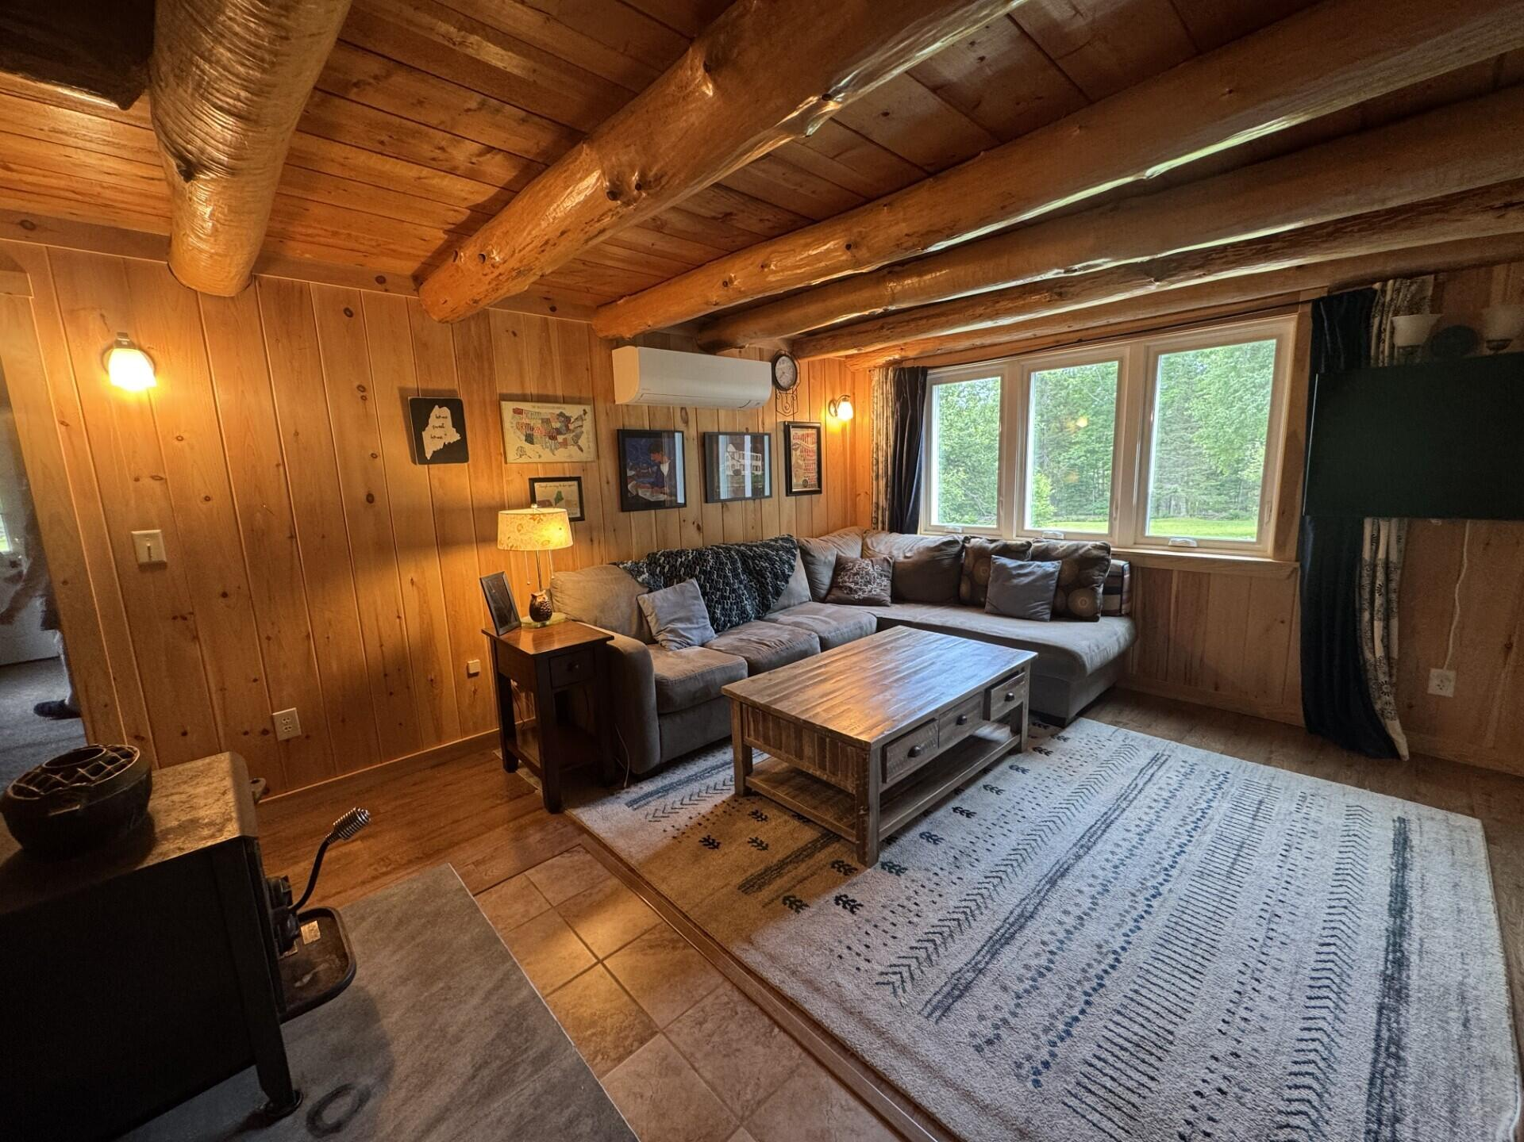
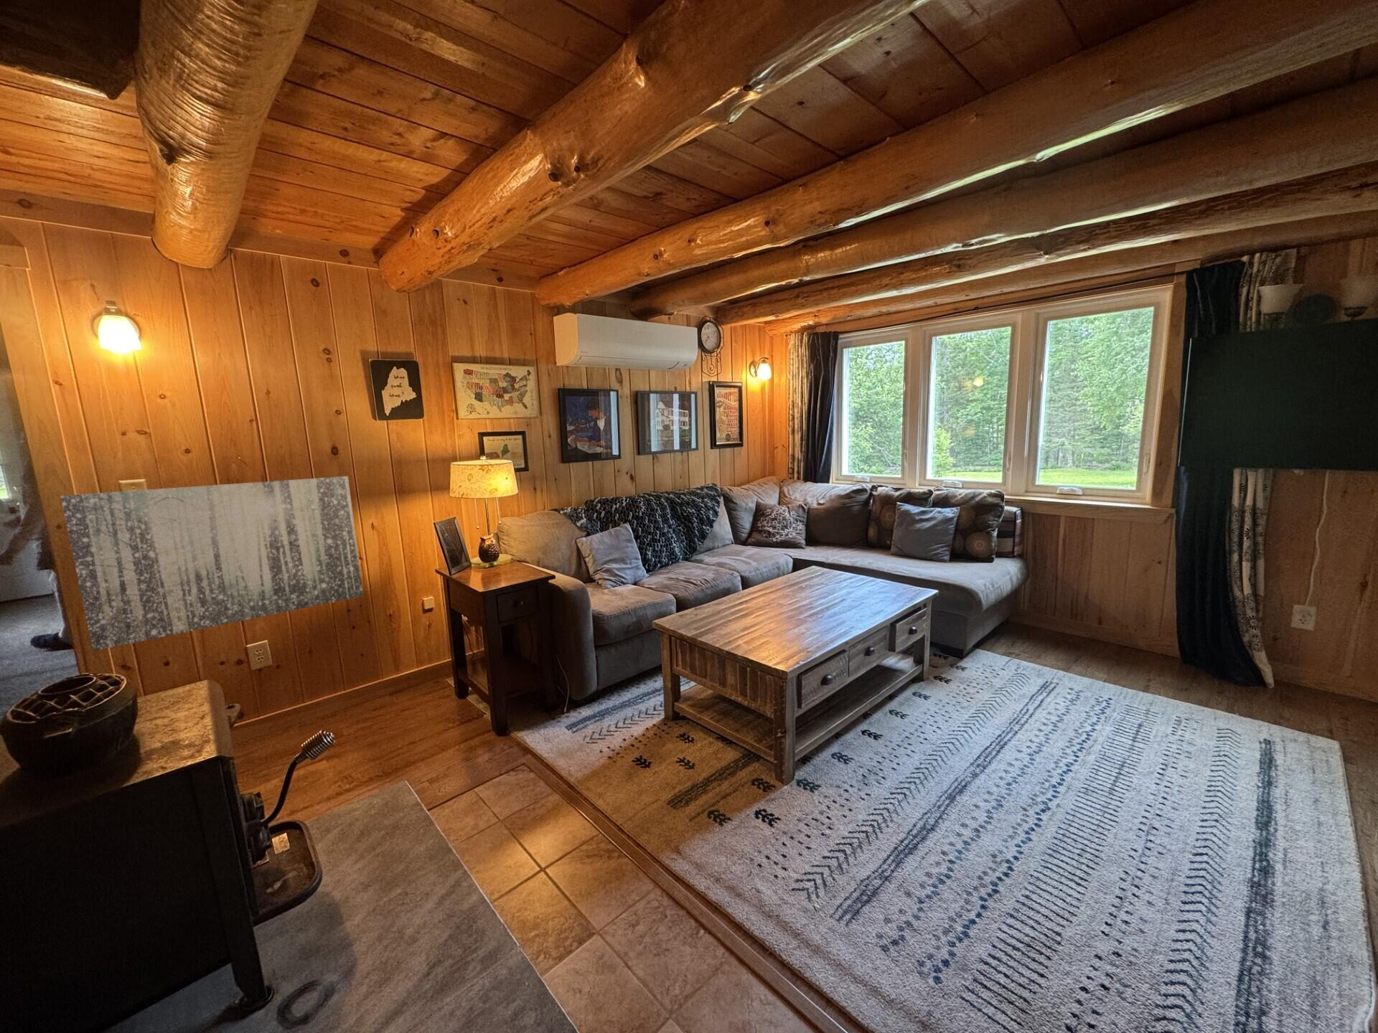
+ wall art [60,475,363,651]
